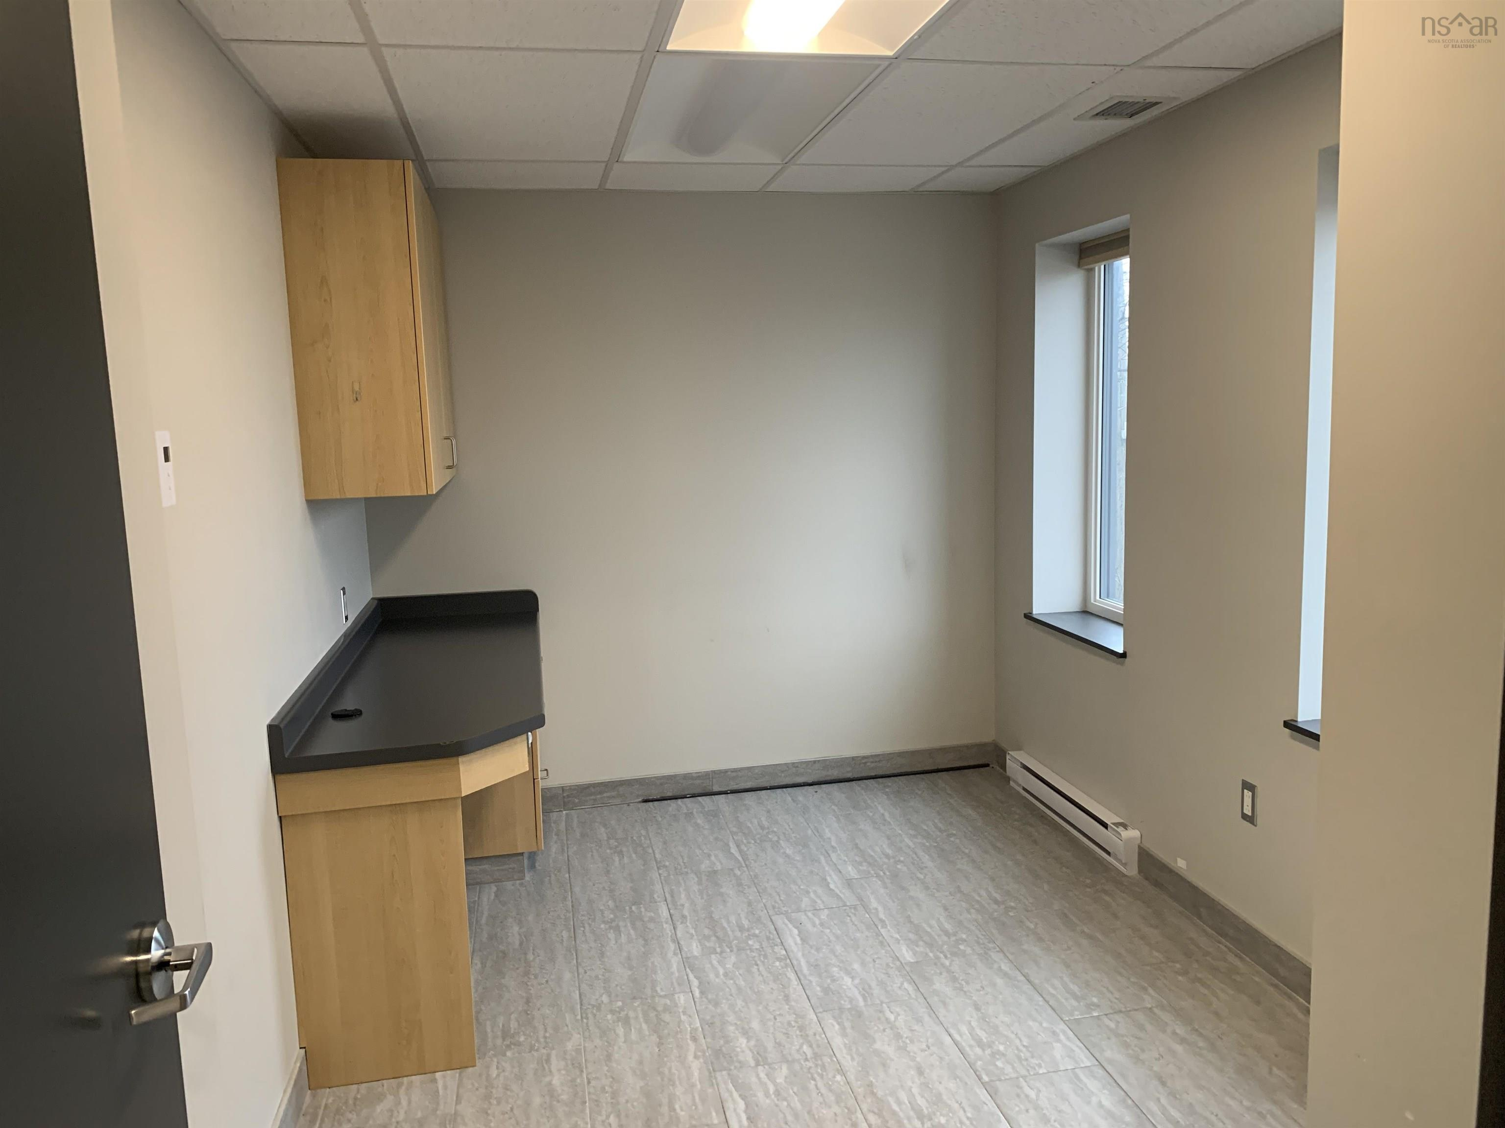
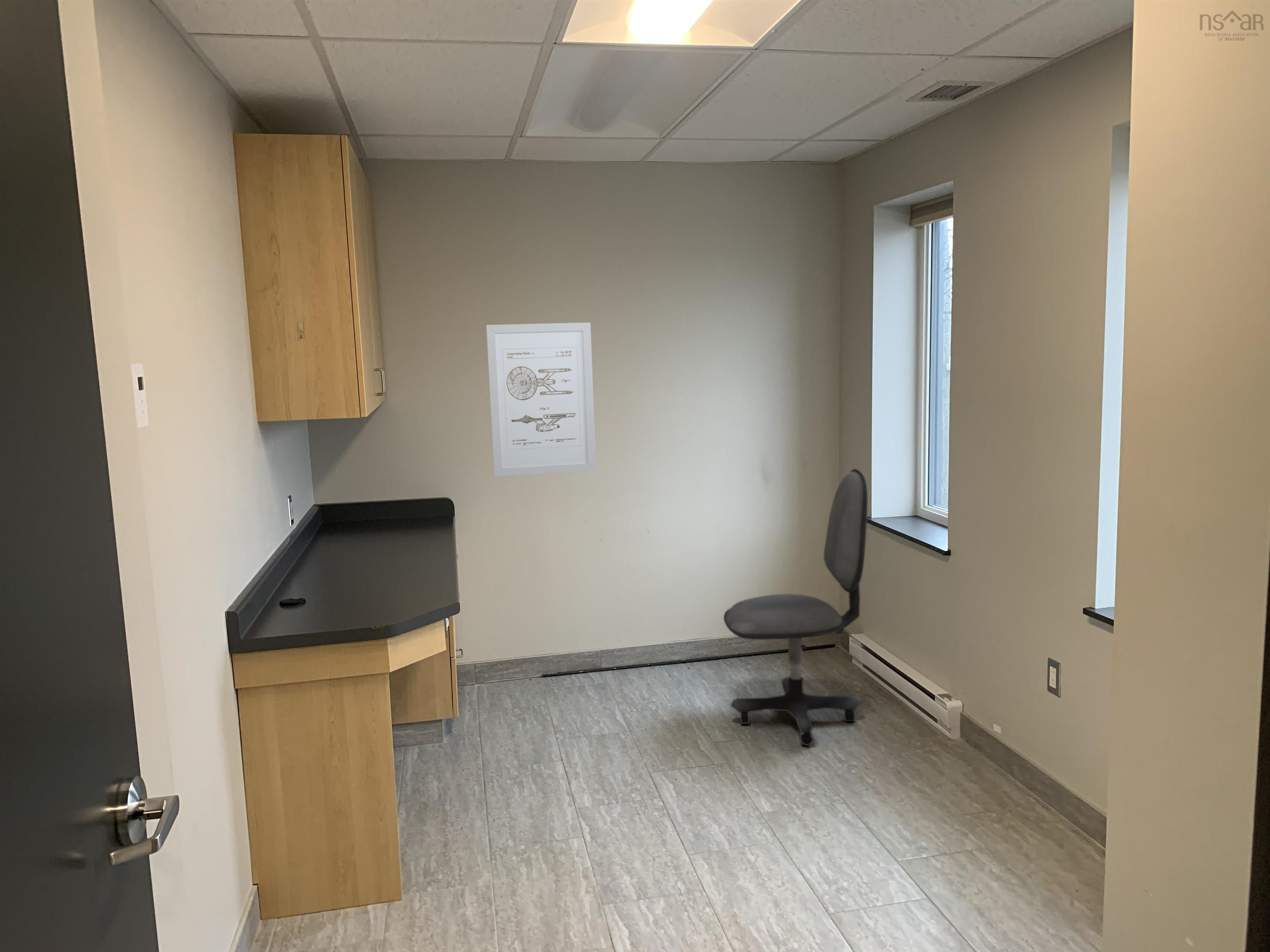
+ wall art [486,322,597,477]
+ office chair [723,468,868,746]
